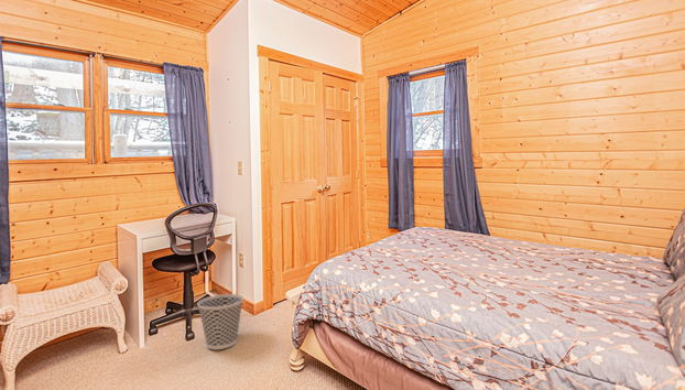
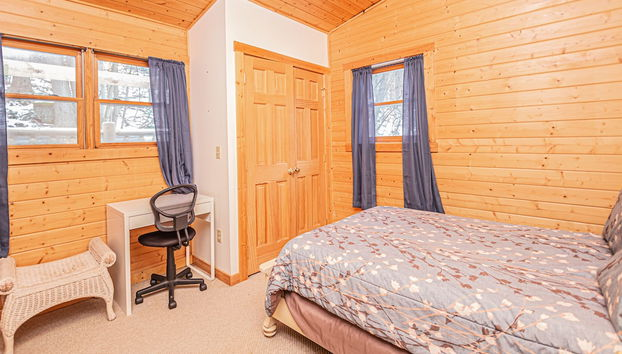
- wastebasket [196,293,244,350]
